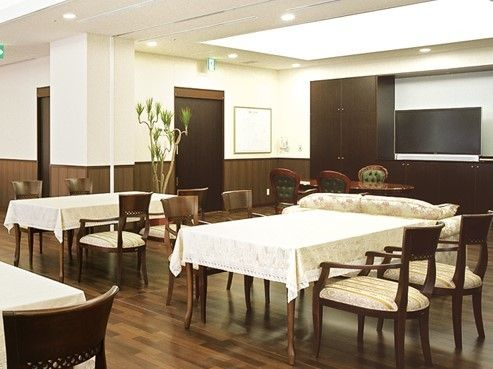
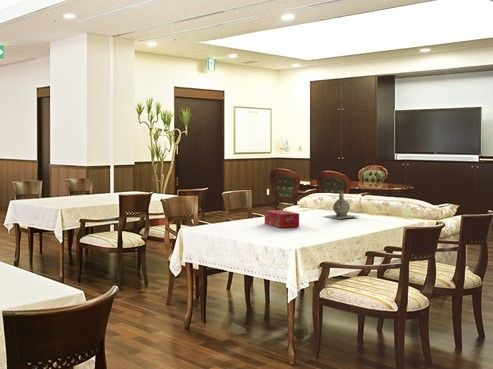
+ tissue box [264,209,300,229]
+ ceramic jug [322,189,360,220]
